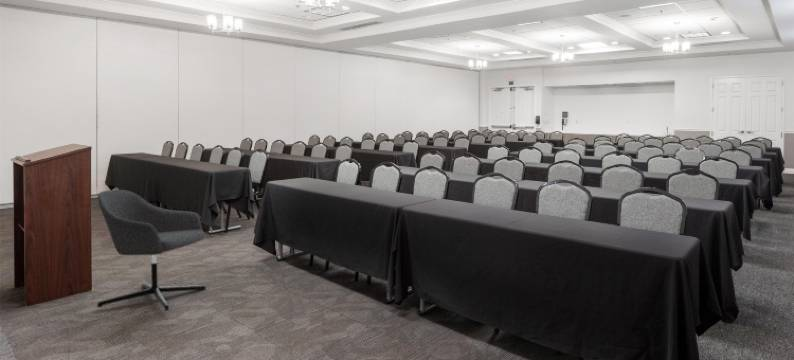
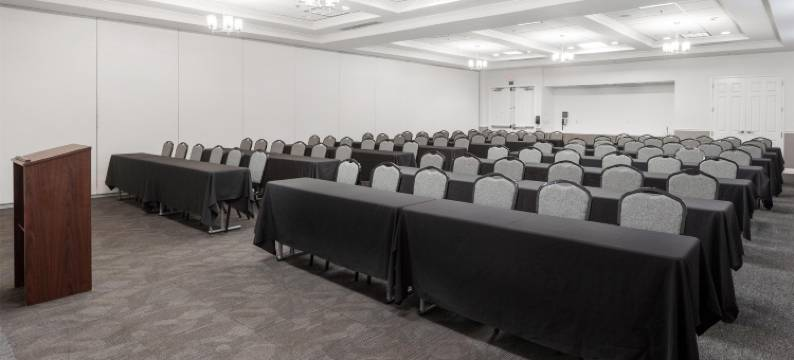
- chair [96,189,207,312]
